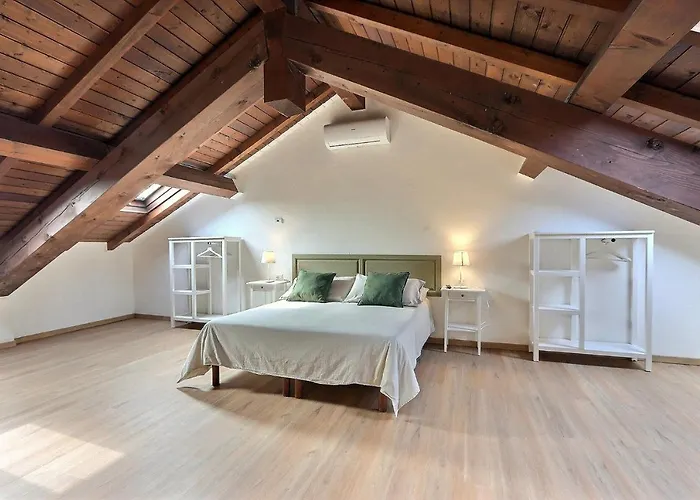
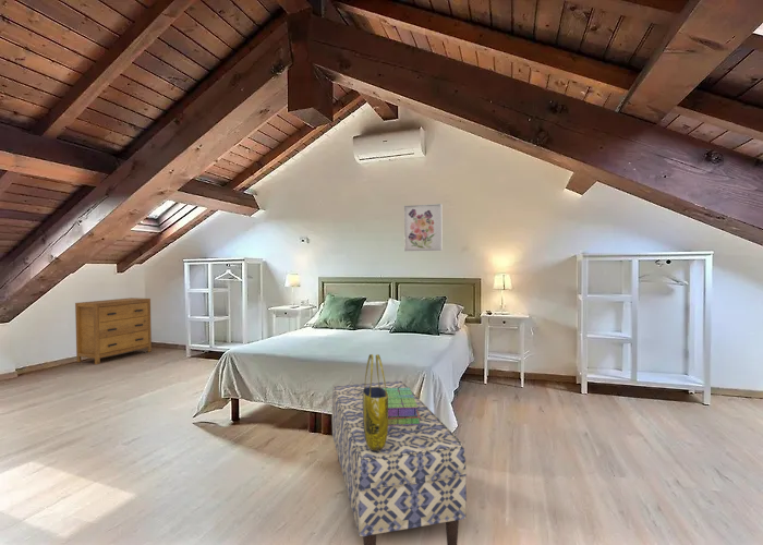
+ bench [331,380,468,545]
+ dresser [74,296,153,365]
+ stack of books [383,387,421,426]
+ tote bag [363,353,388,450]
+ wall art [403,203,444,252]
